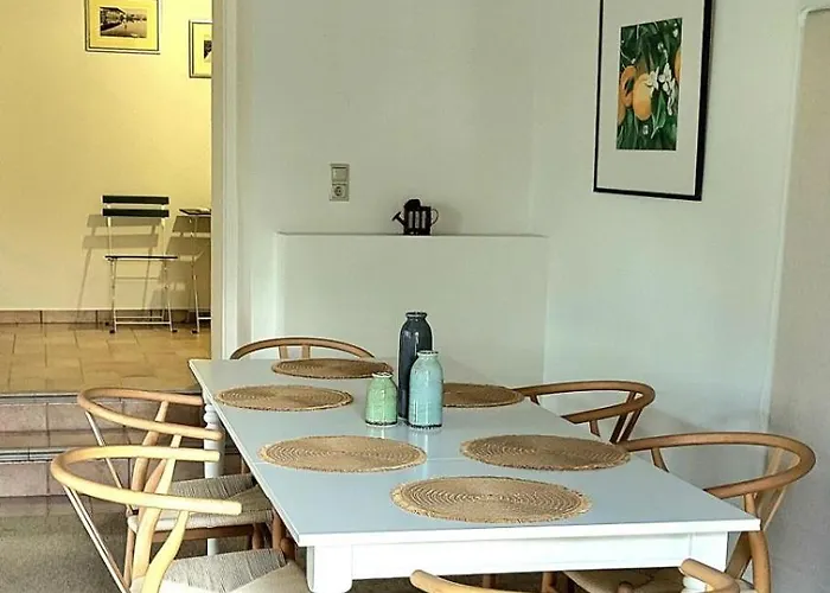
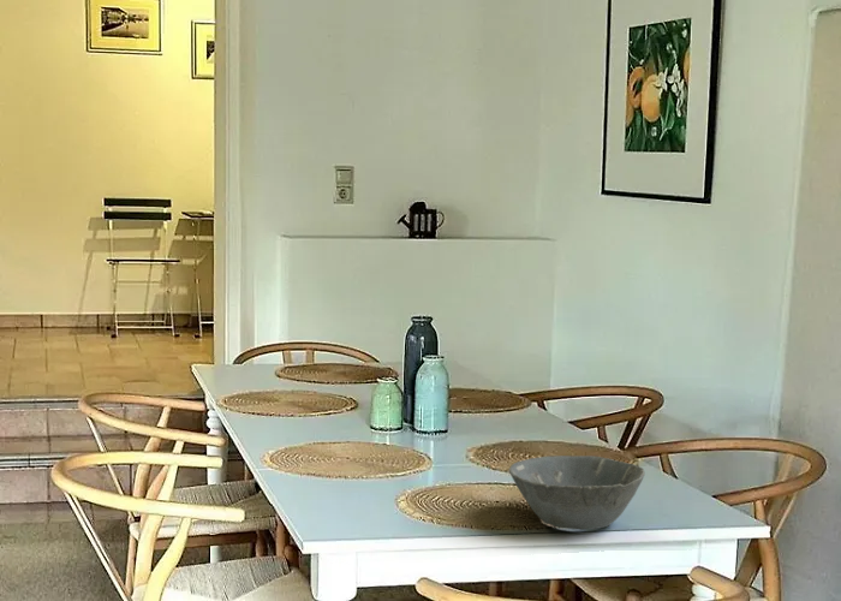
+ bowl [507,454,646,531]
